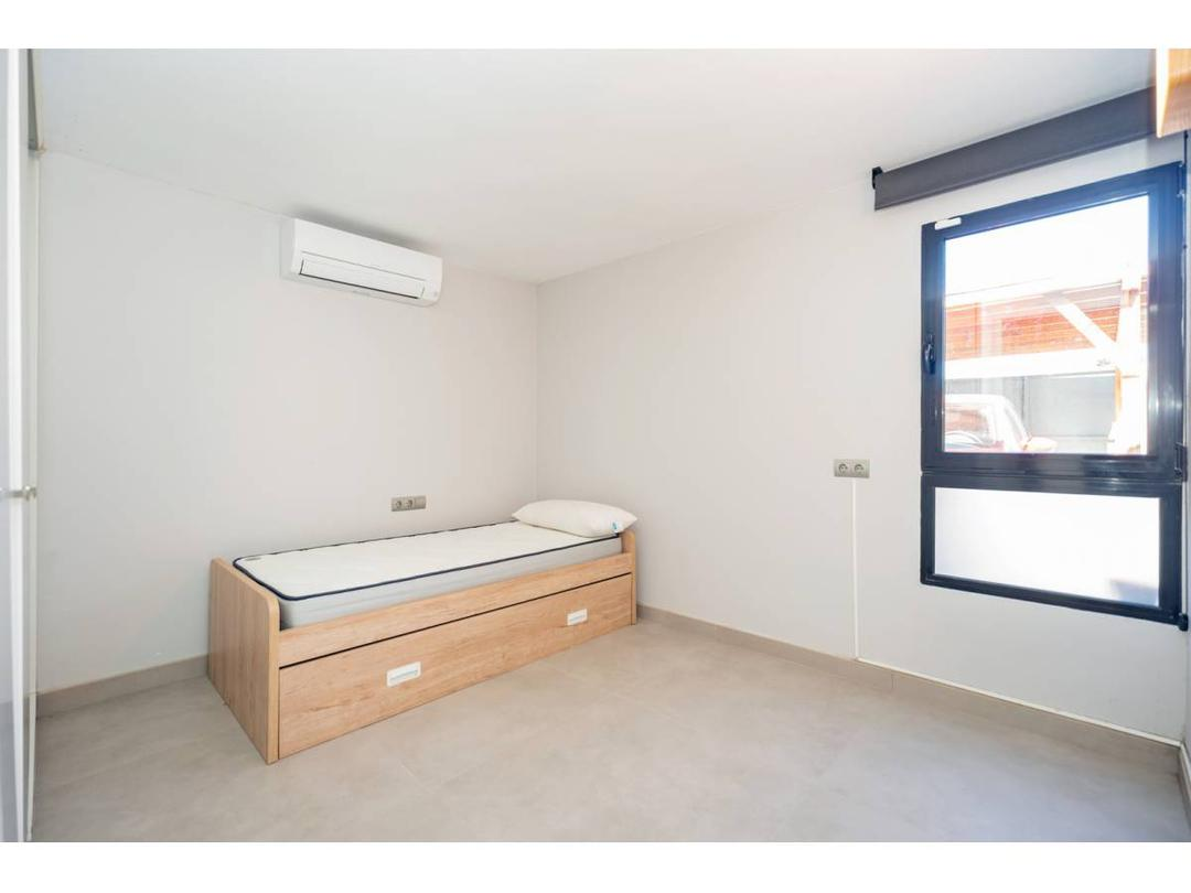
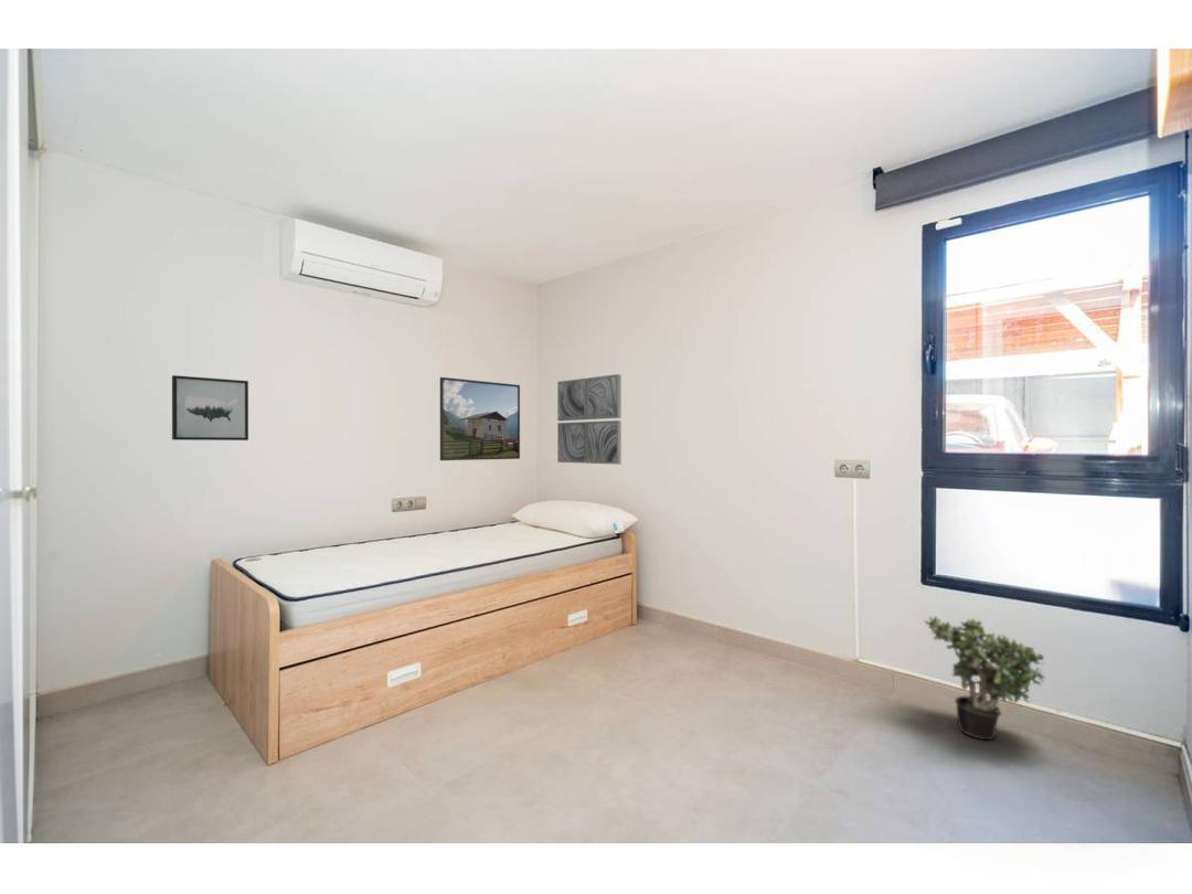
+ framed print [439,376,521,461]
+ wall art [171,374,249,441]
+ wall art [556,373,622,466]
+ potted plant [923,615,1046,741]
